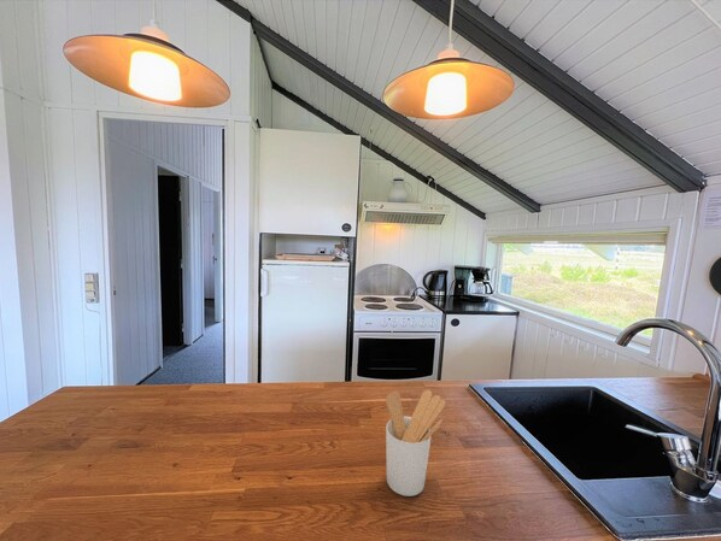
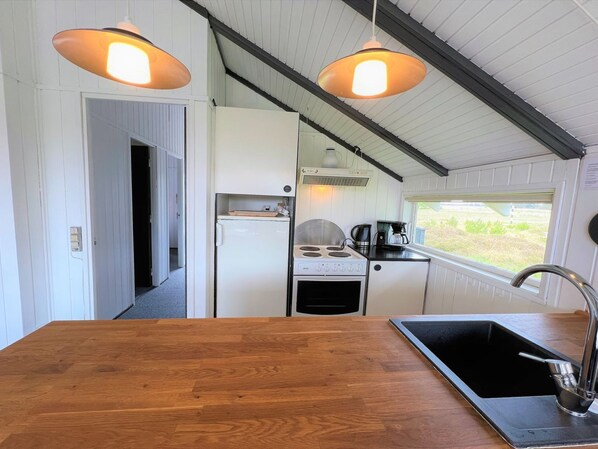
- utensil holder [385,389,446,498]
